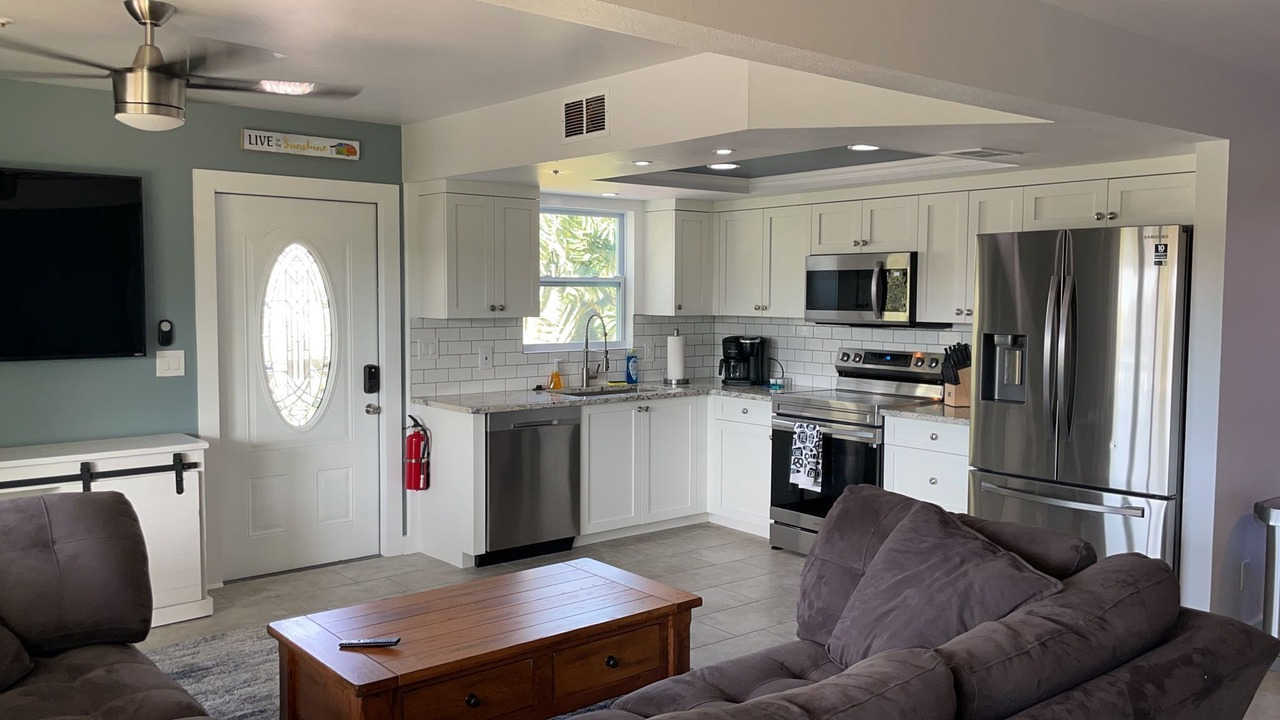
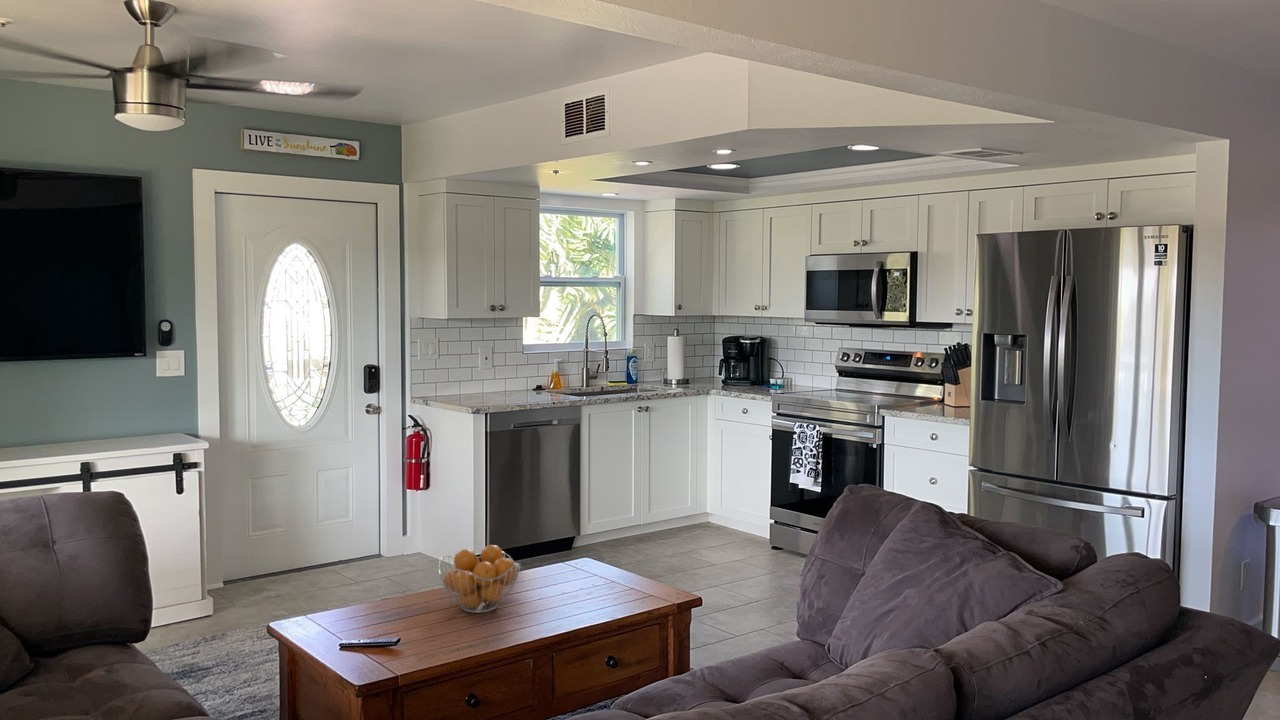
+ fruit basket [437,544,521,614]
